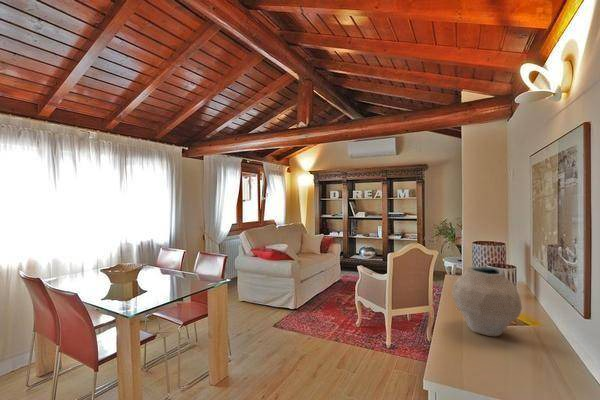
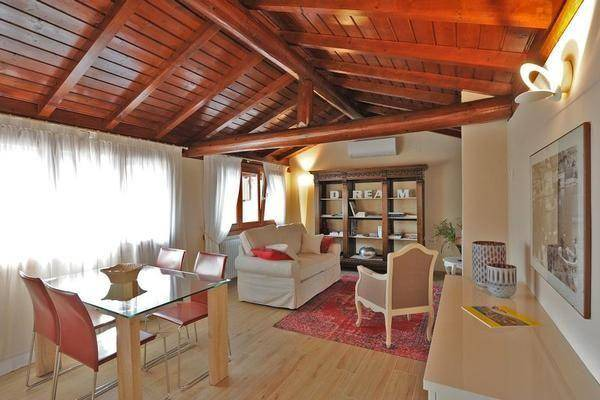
- vase [451,265,523,337]
